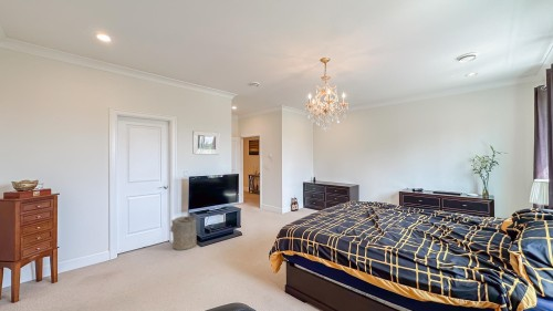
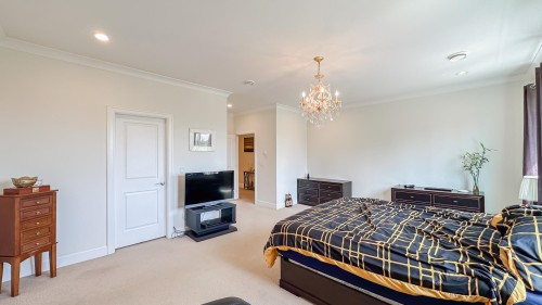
- laundry hamper [169,214,198,251]
